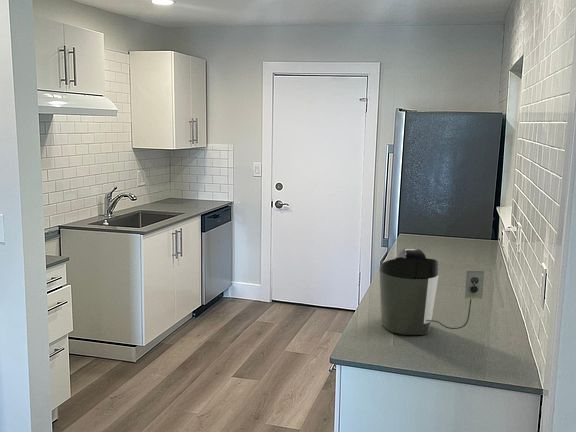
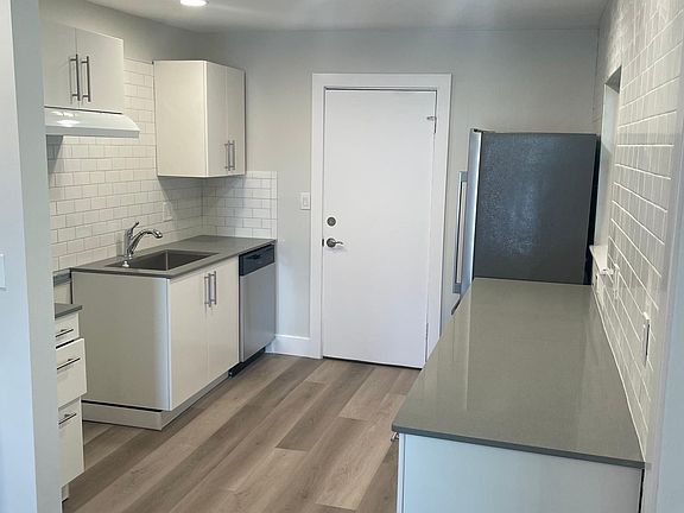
- coffee maker [378,247,485,336]
